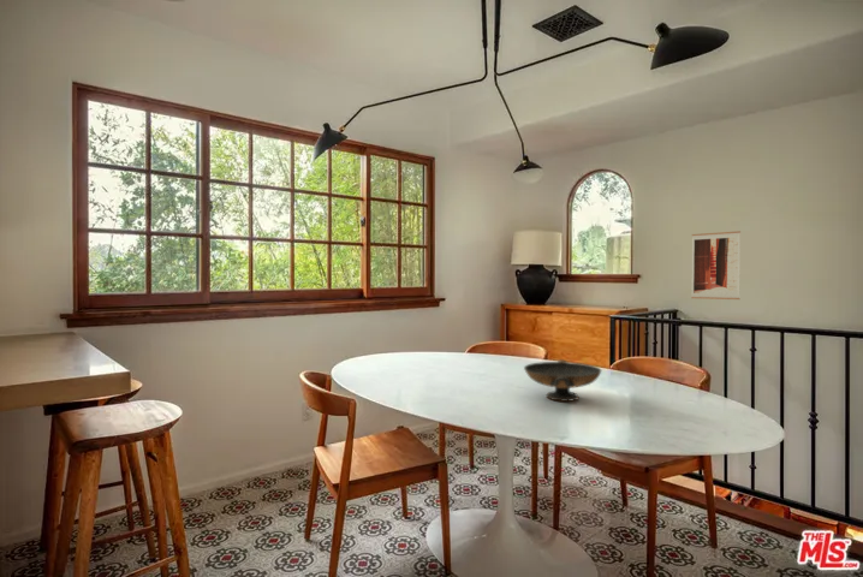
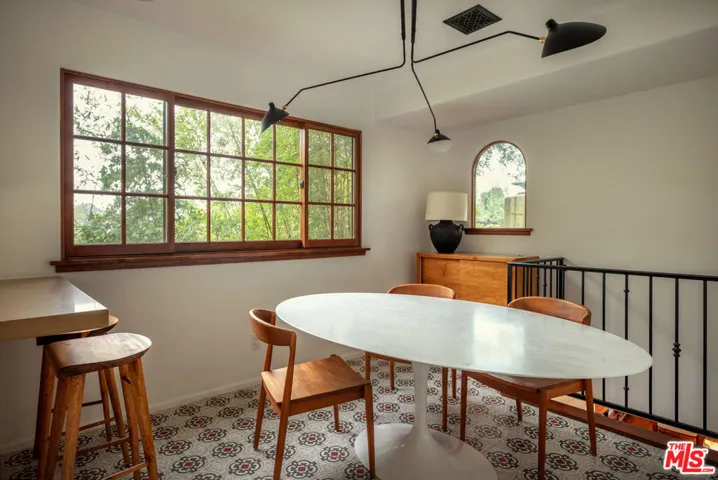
- wall art [690,230,742,301]
- decorative bowl [523,358,602,403]
